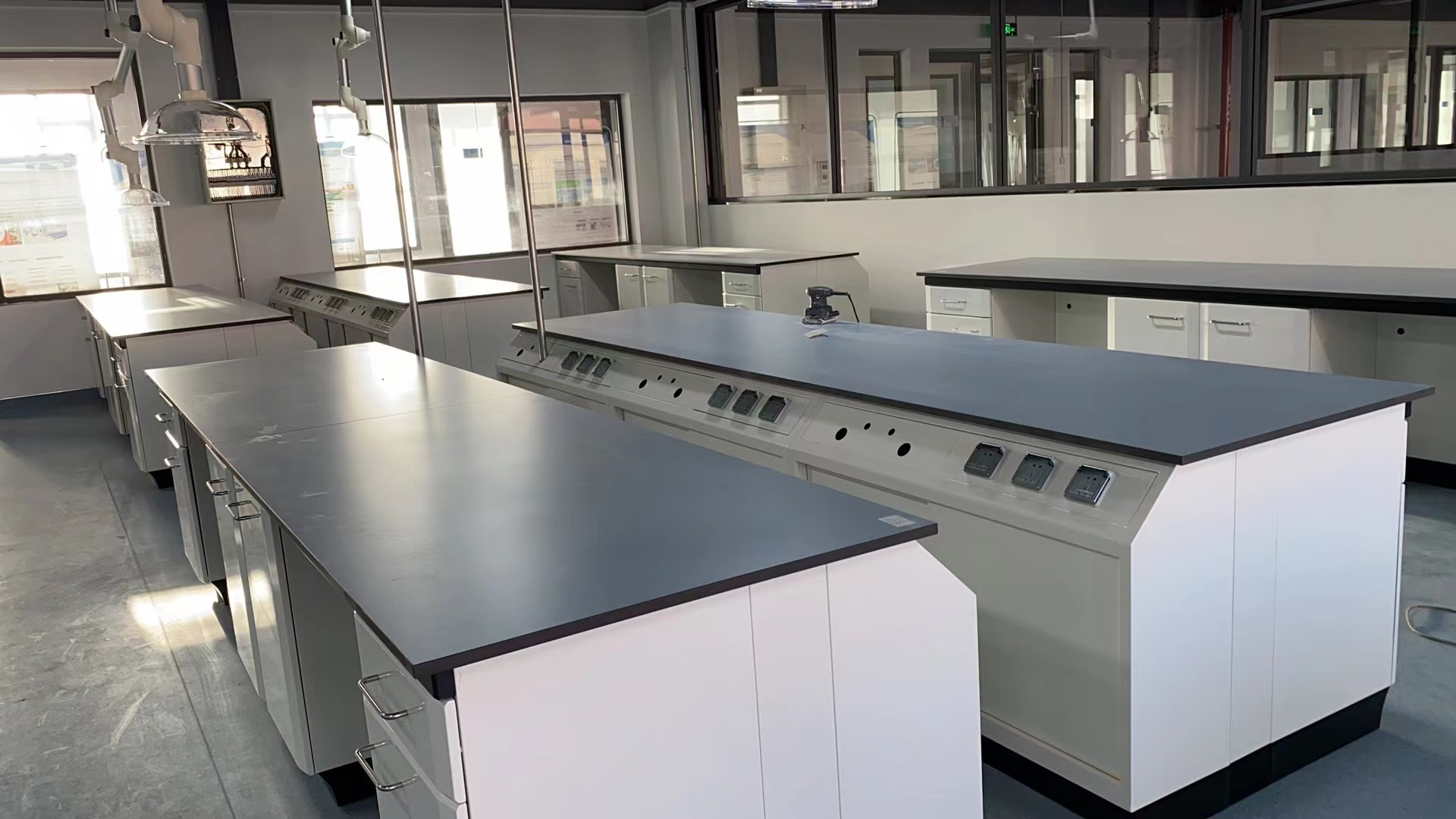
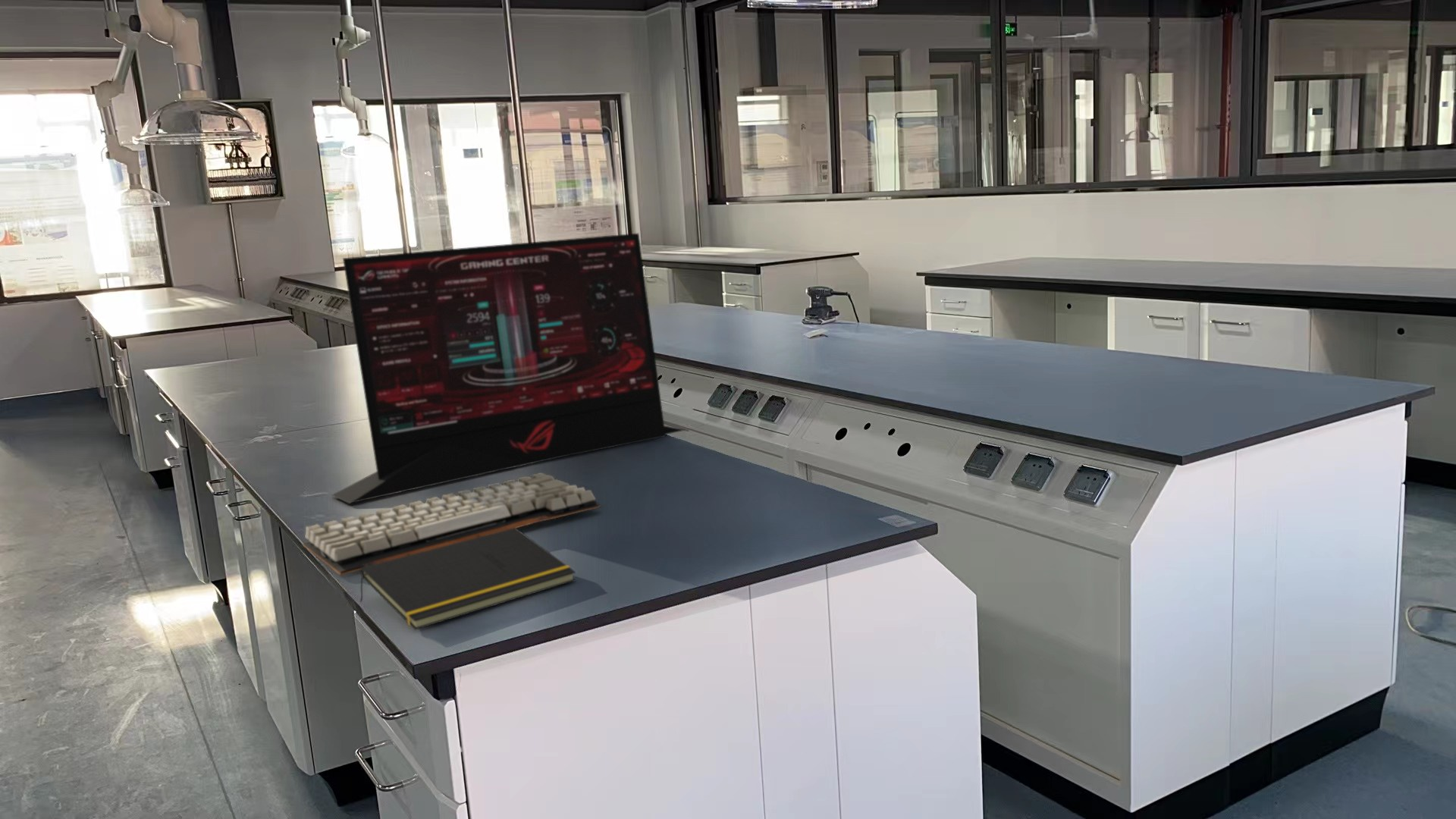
+ notepad [359,528,576,631]
+ keyboard [302,472,601,576]
+ monitor [331,233,686,504]
